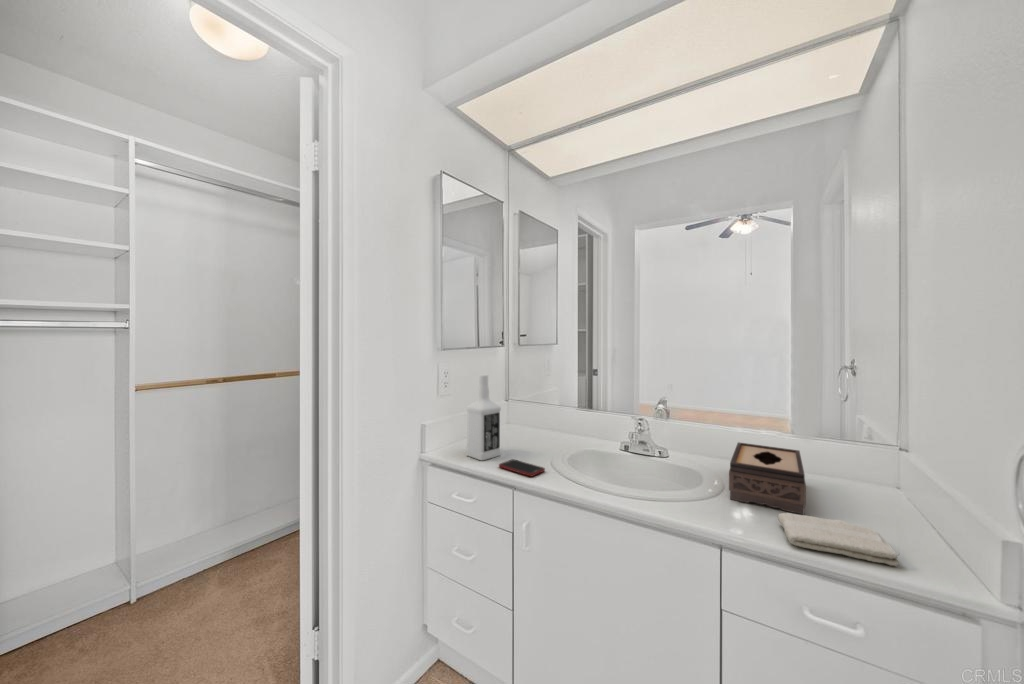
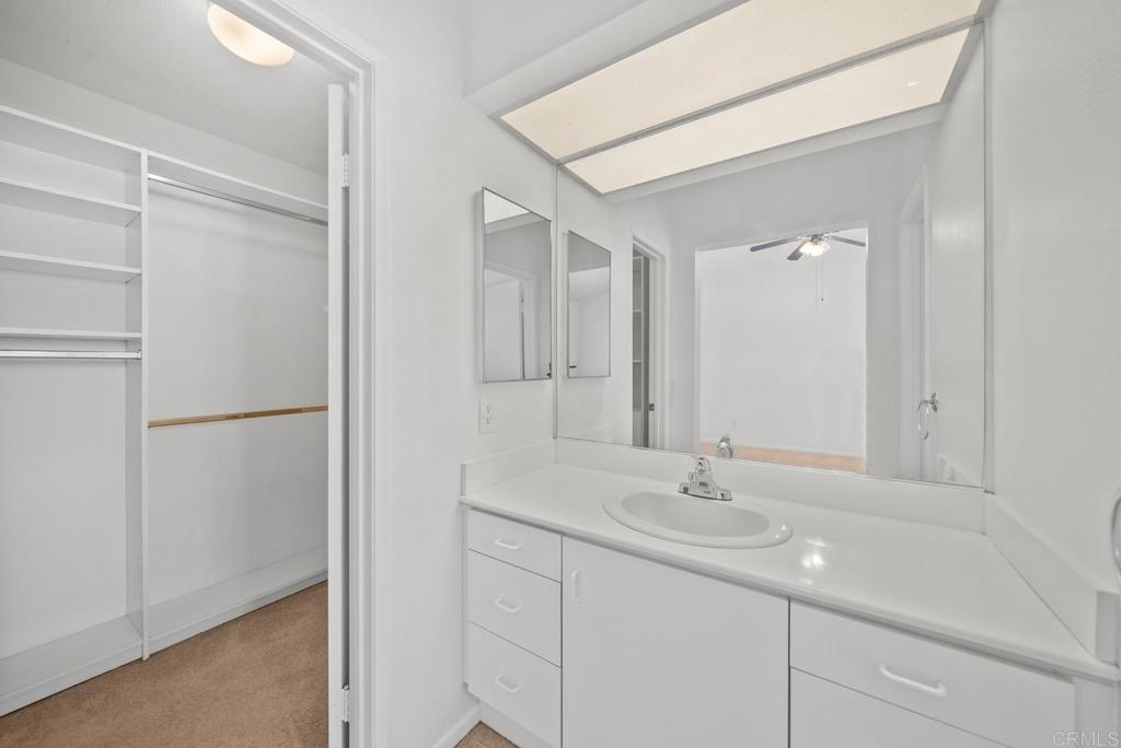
- washcloth [777,512,901,567]
- cell phone [498,458,546,477]
- vodka [465,373,502,461]
- tissue box [728,441,807,515]
